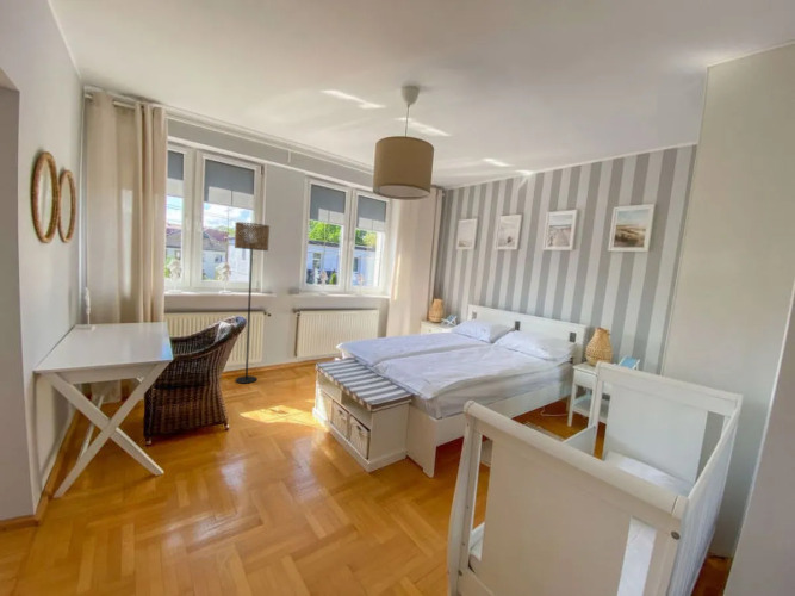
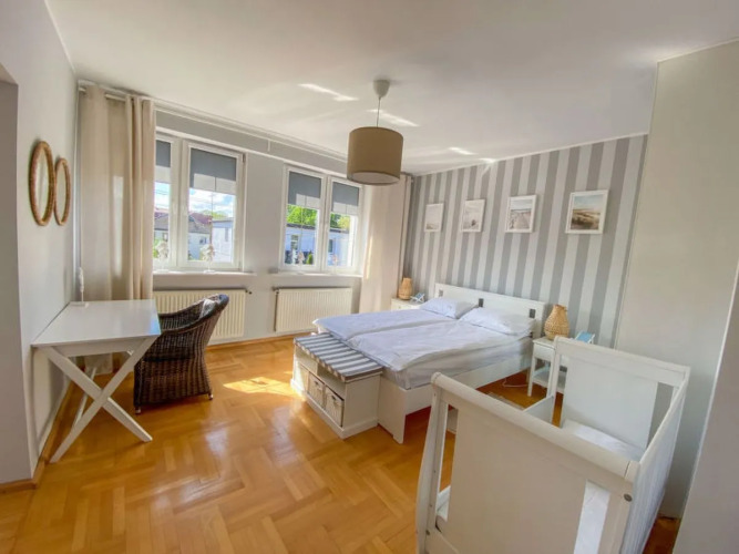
- floor lamp [234,221,271,385]
